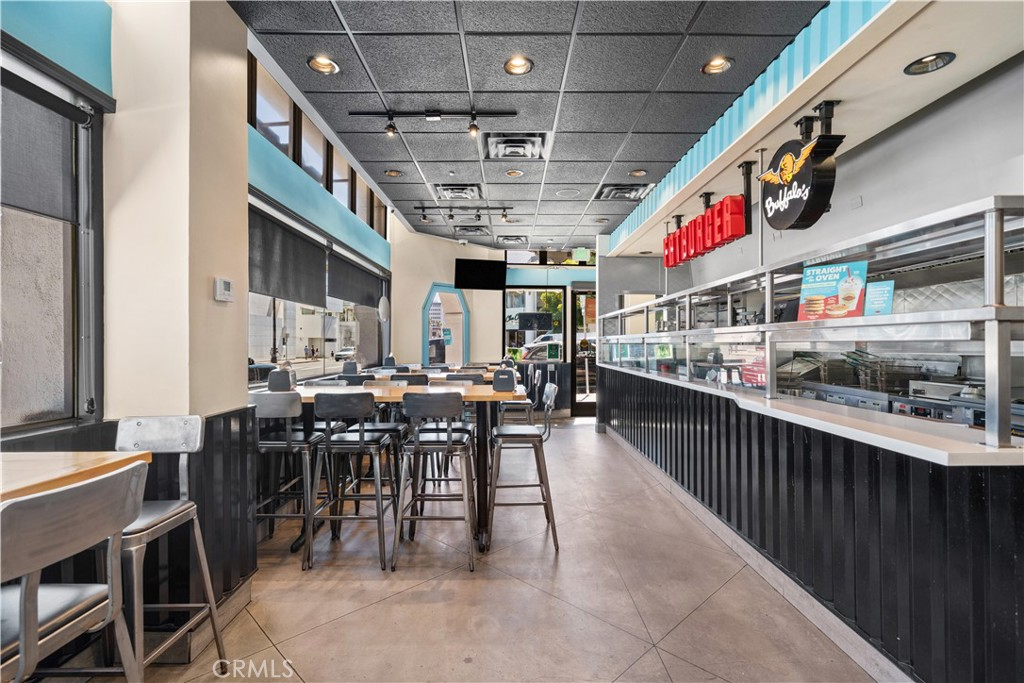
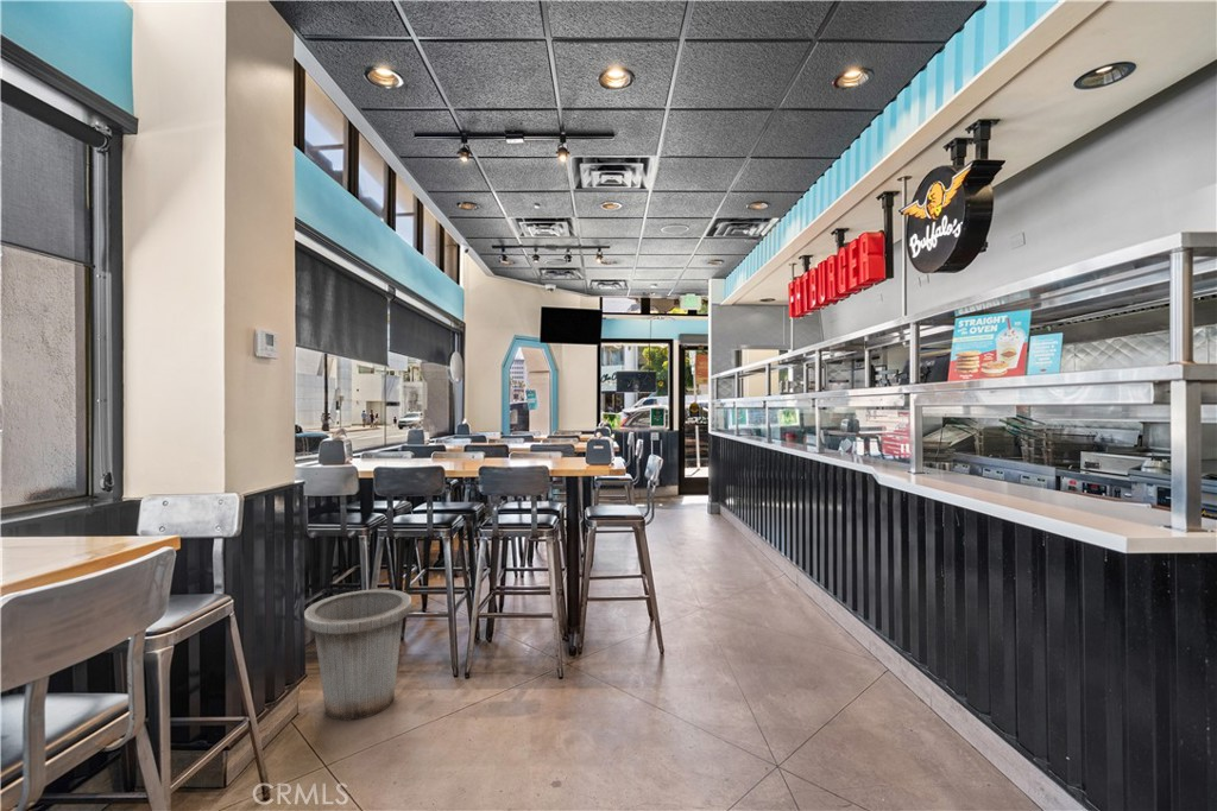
+ trash can [303,589,412,722]
